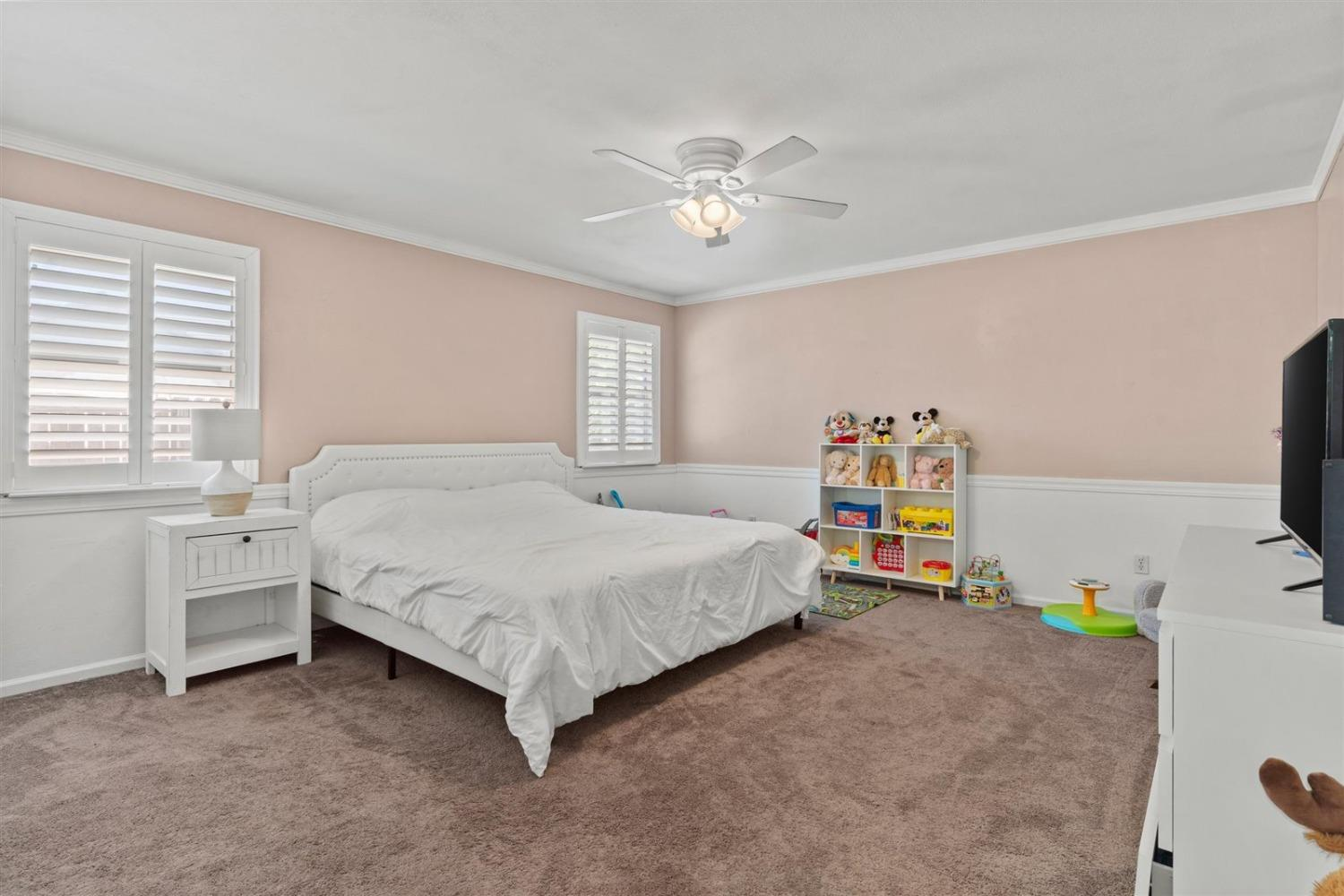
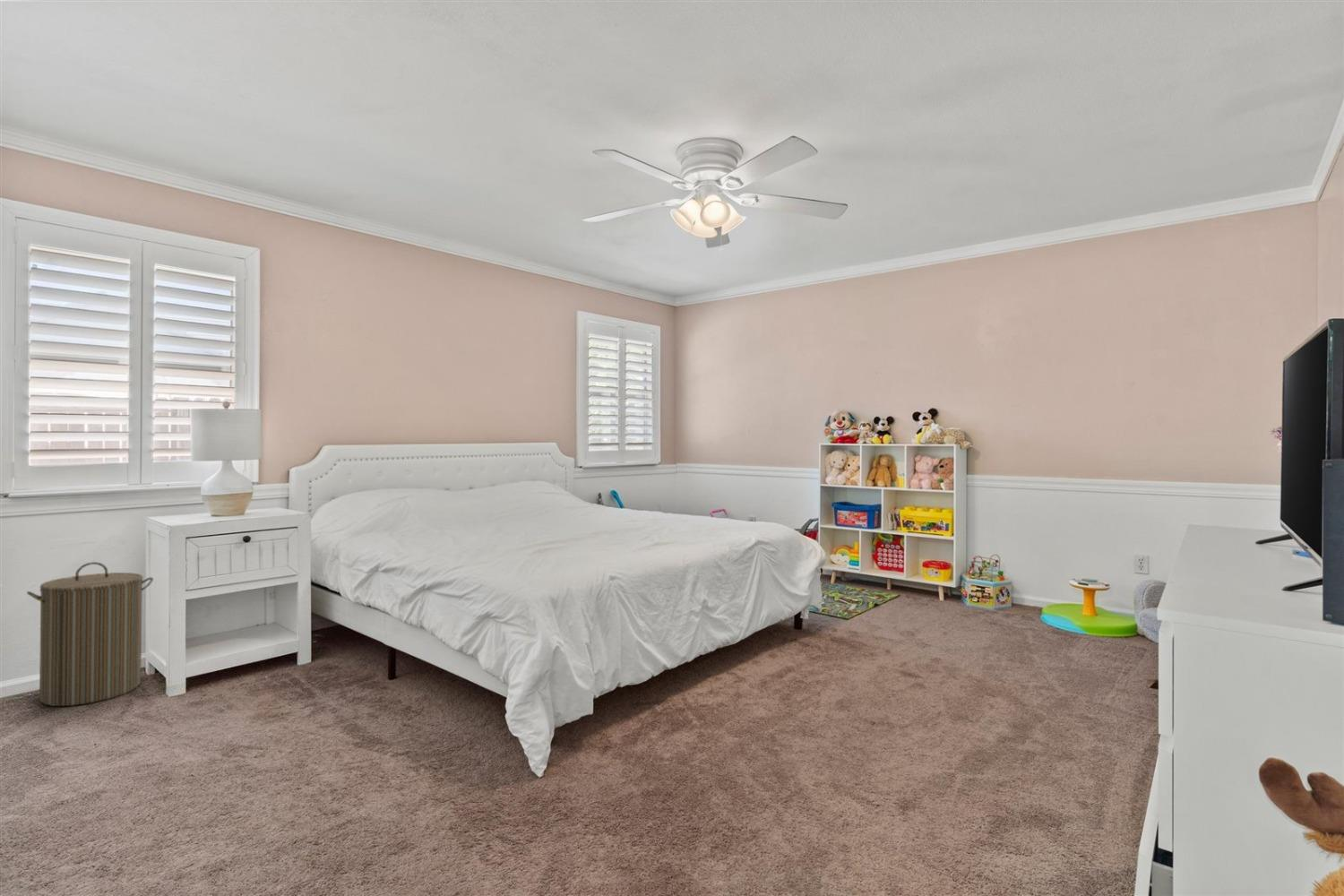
+ laundry hamper [26,561,154,707]
